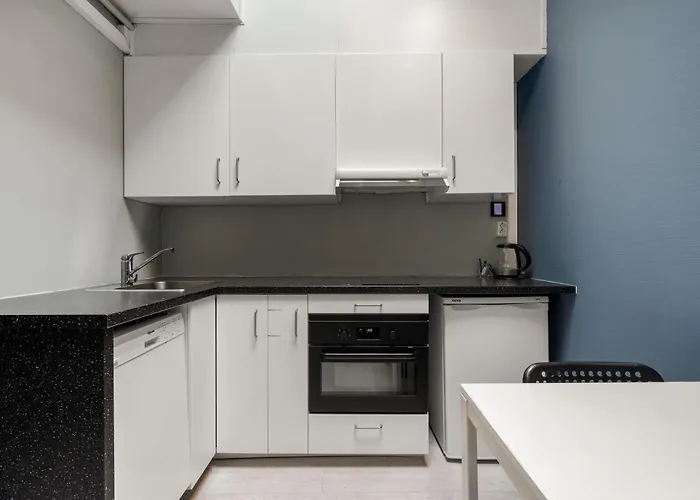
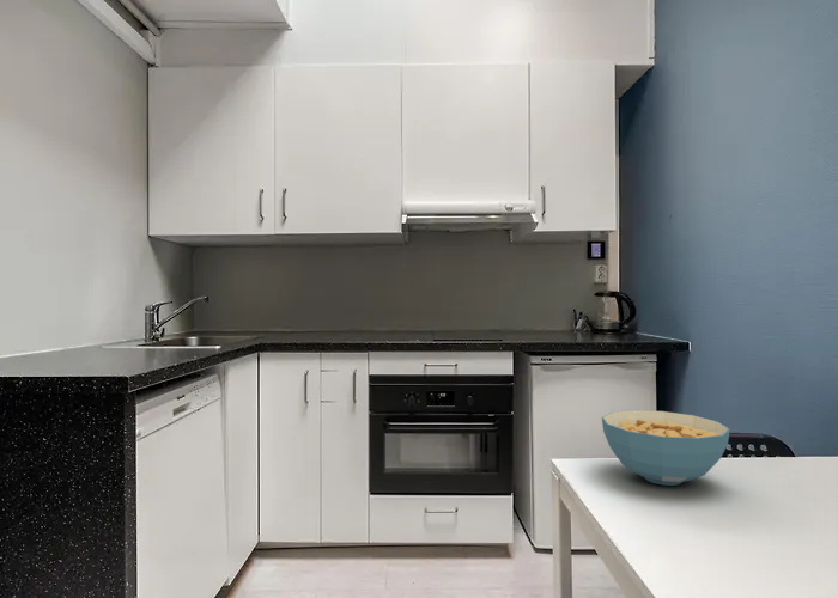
+ cereal bowl [601,409,731,487]
